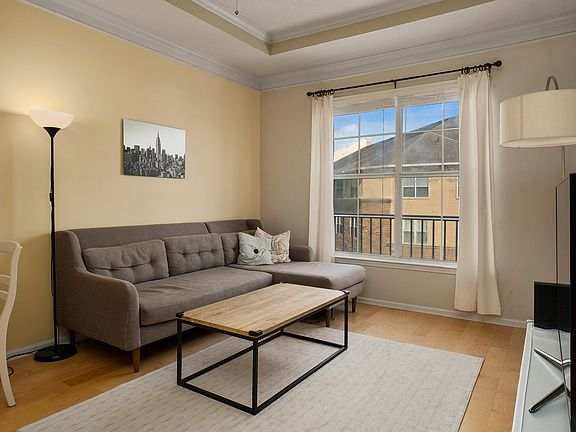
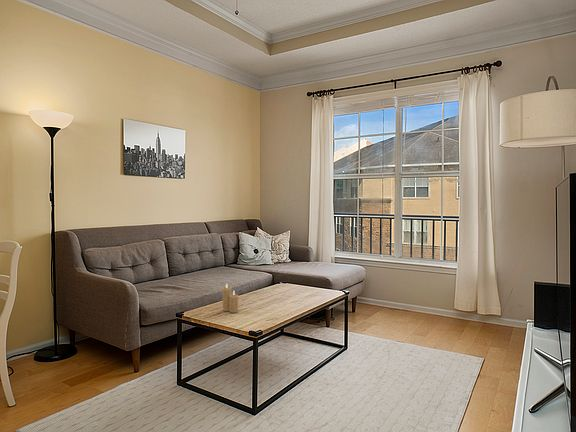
+ candle [221,283,239,314]
